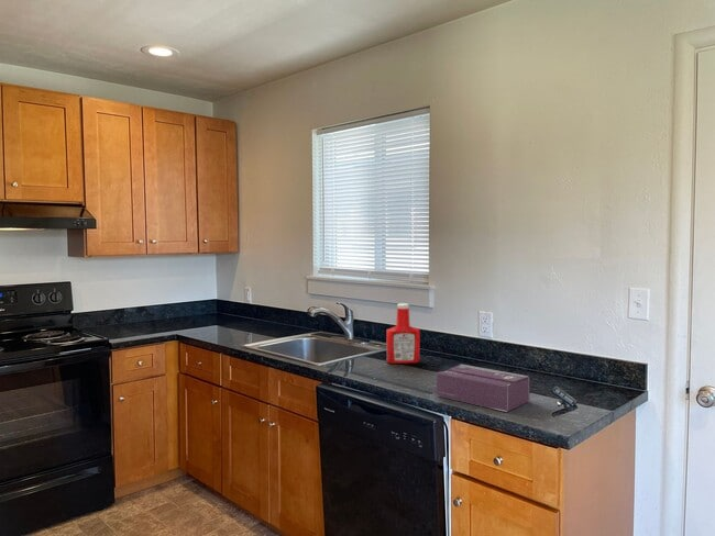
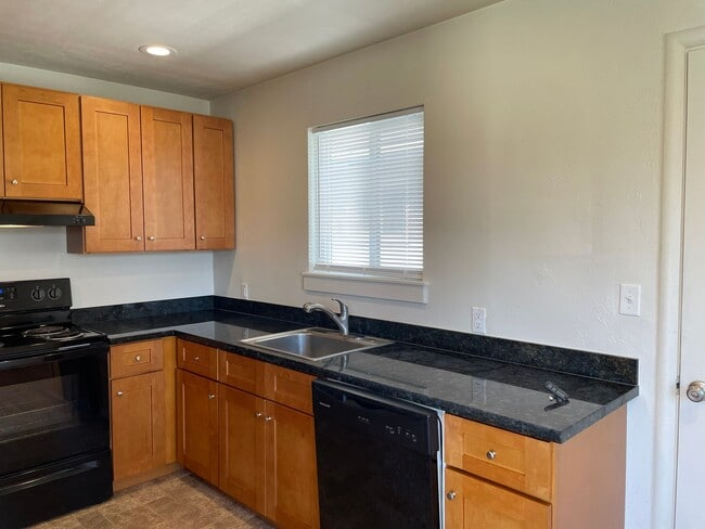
- tissue box [436,364,531,413]
- soap bottle [386,302,421,365]
